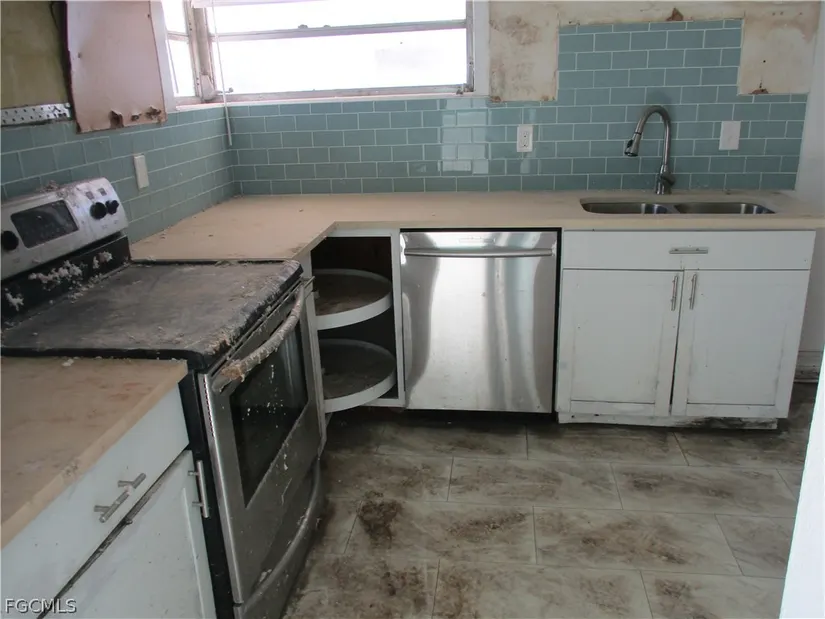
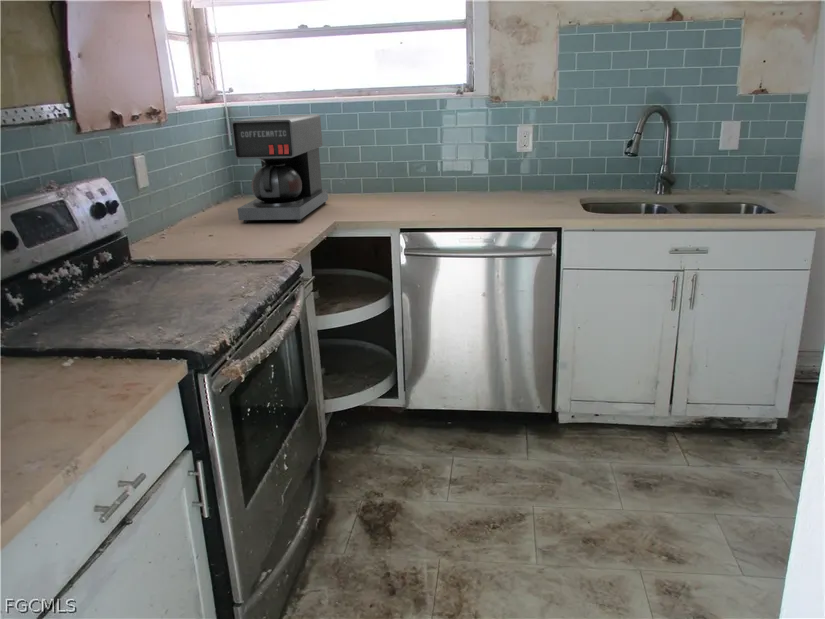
+ coffee maker [230,113,329,224]
